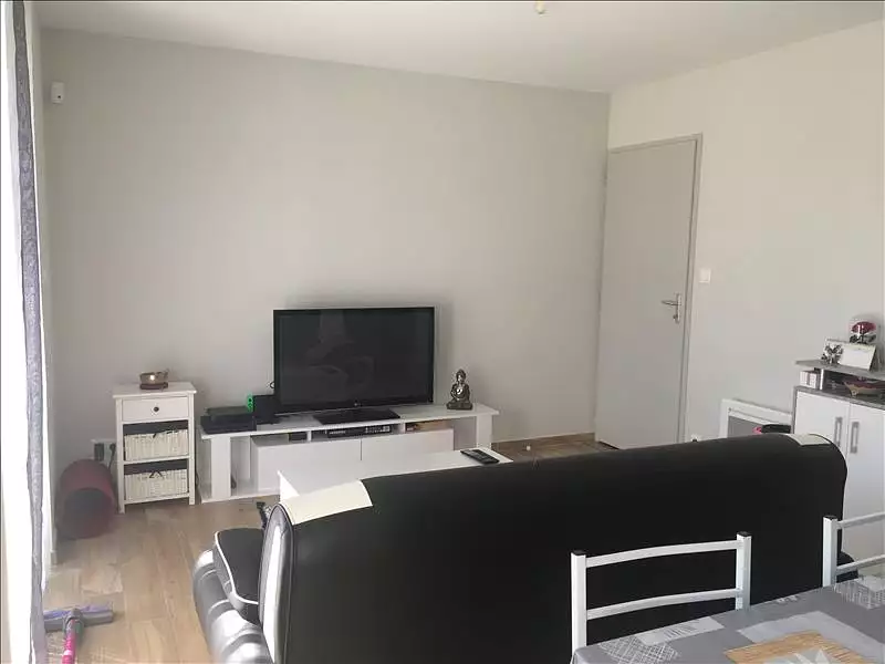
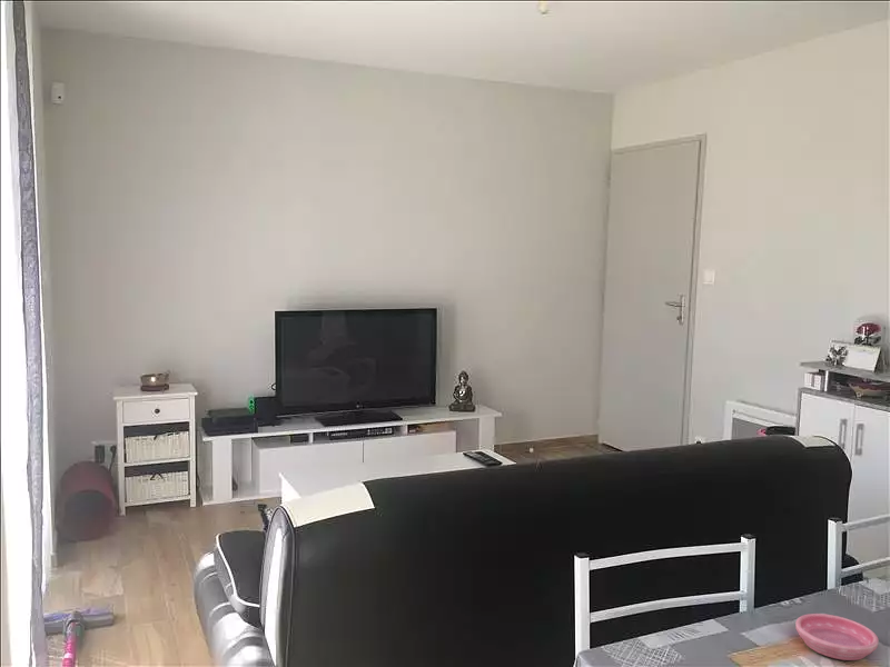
+ saucer [794,613,880,661]
